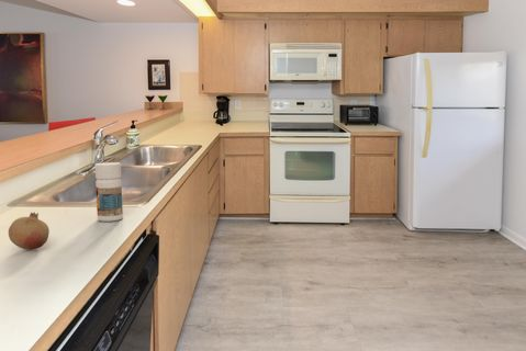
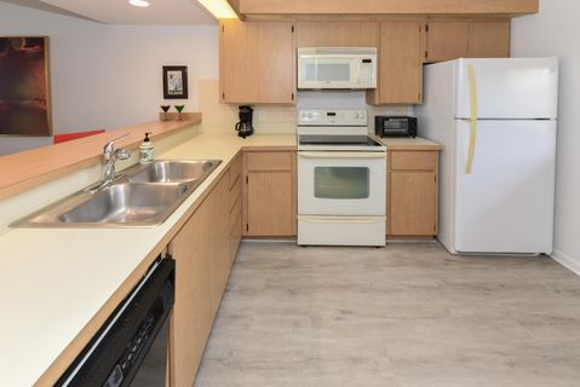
- fruit [8,211,51,251]
- pill bottle [94,161,124,223]
